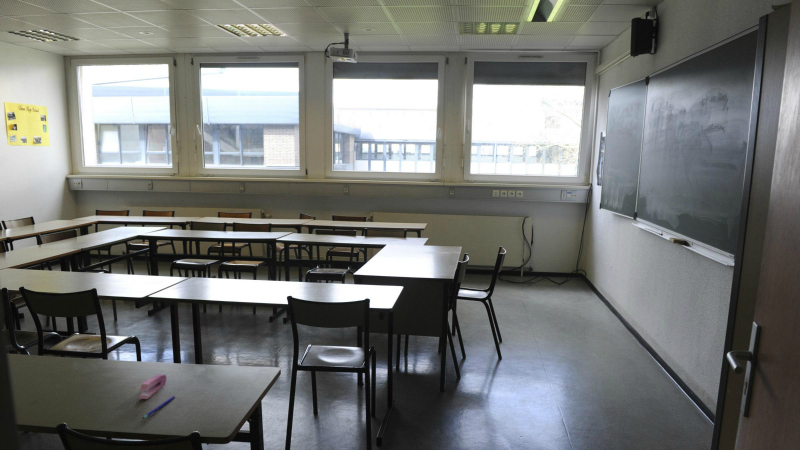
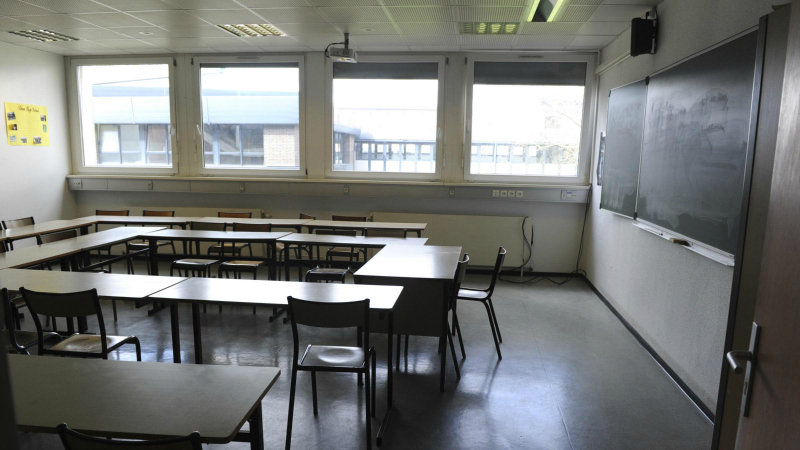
- pen [141,395,176,420]
- stapler [138,374,168,400]
